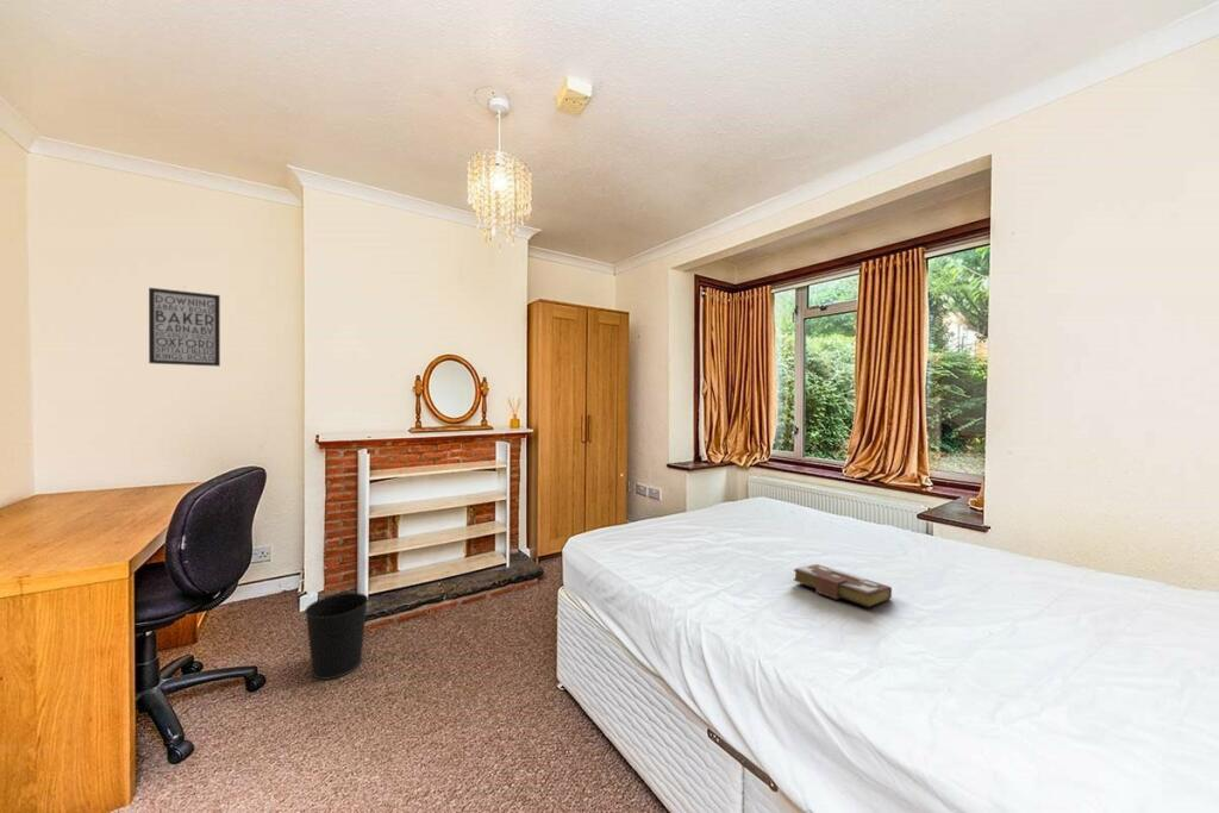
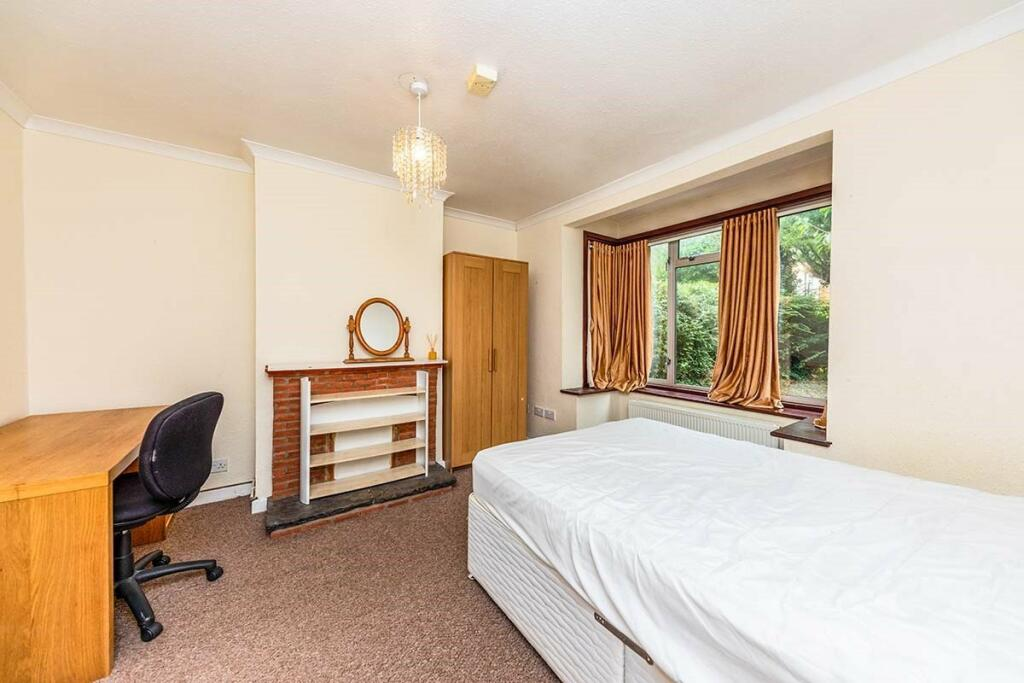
- book [792,563,893,608]
- wastebasket [304,592,369,681]
- wall art [148,287,221,368]
